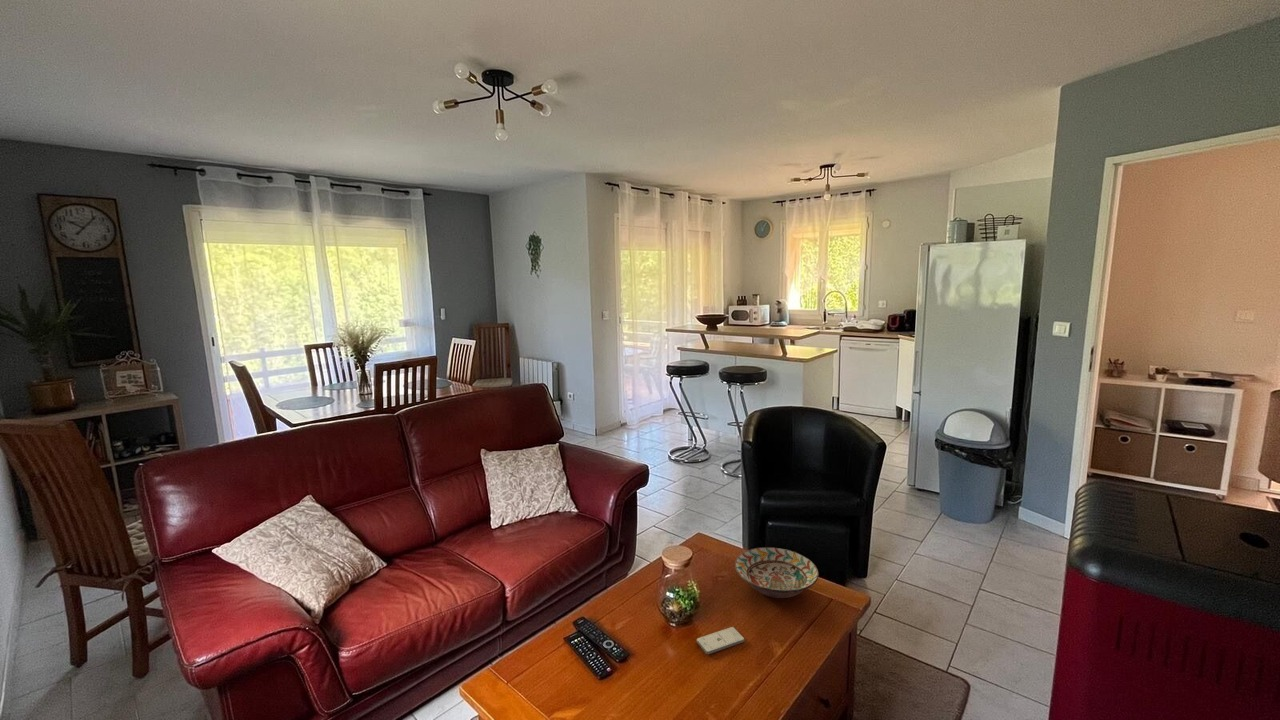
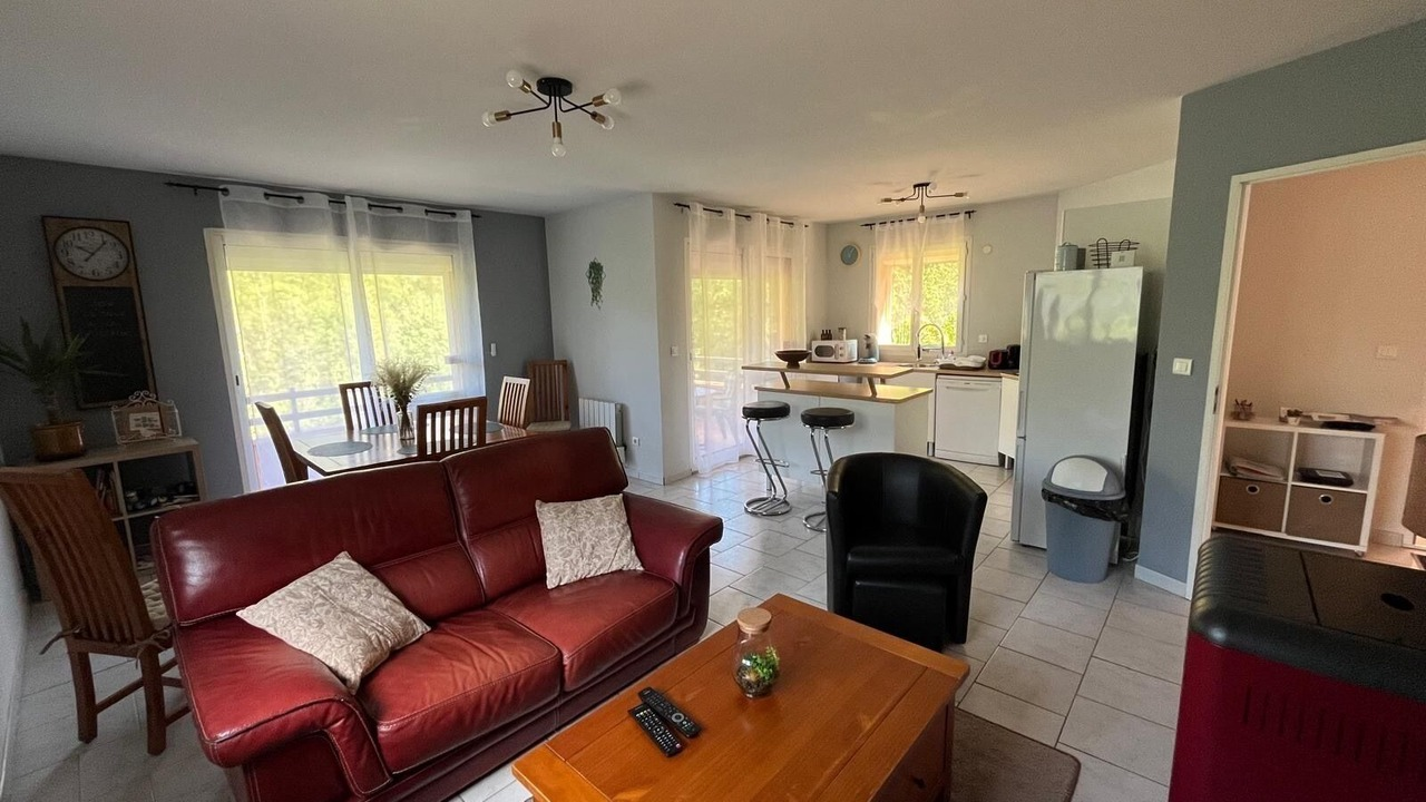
- smartphone [696,626,745,655]
- decorative bowl [734,546,820,599]
